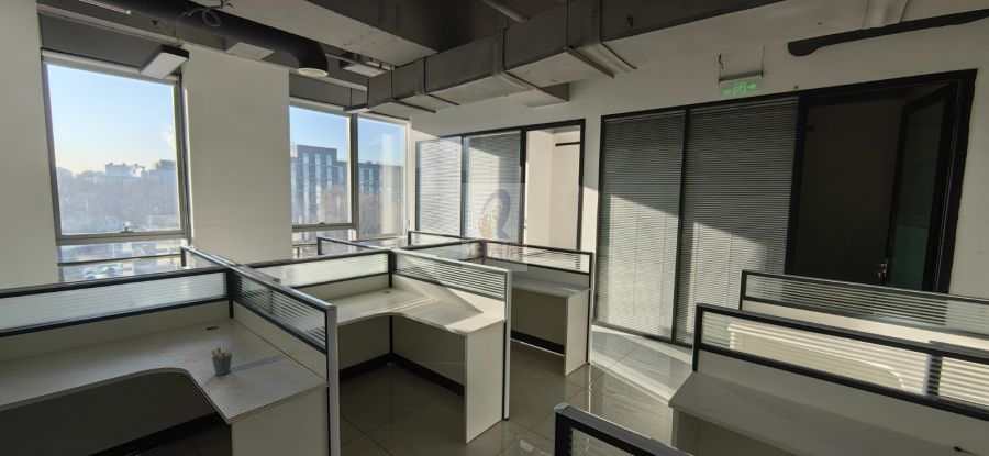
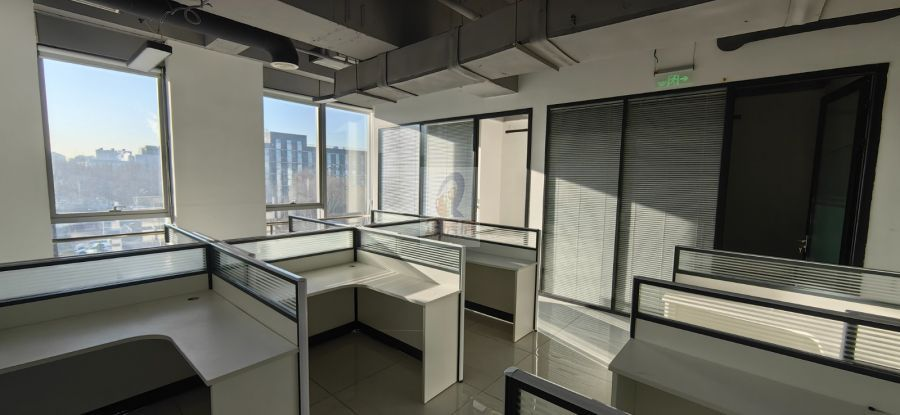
- pen holder [210,346,234,376]
